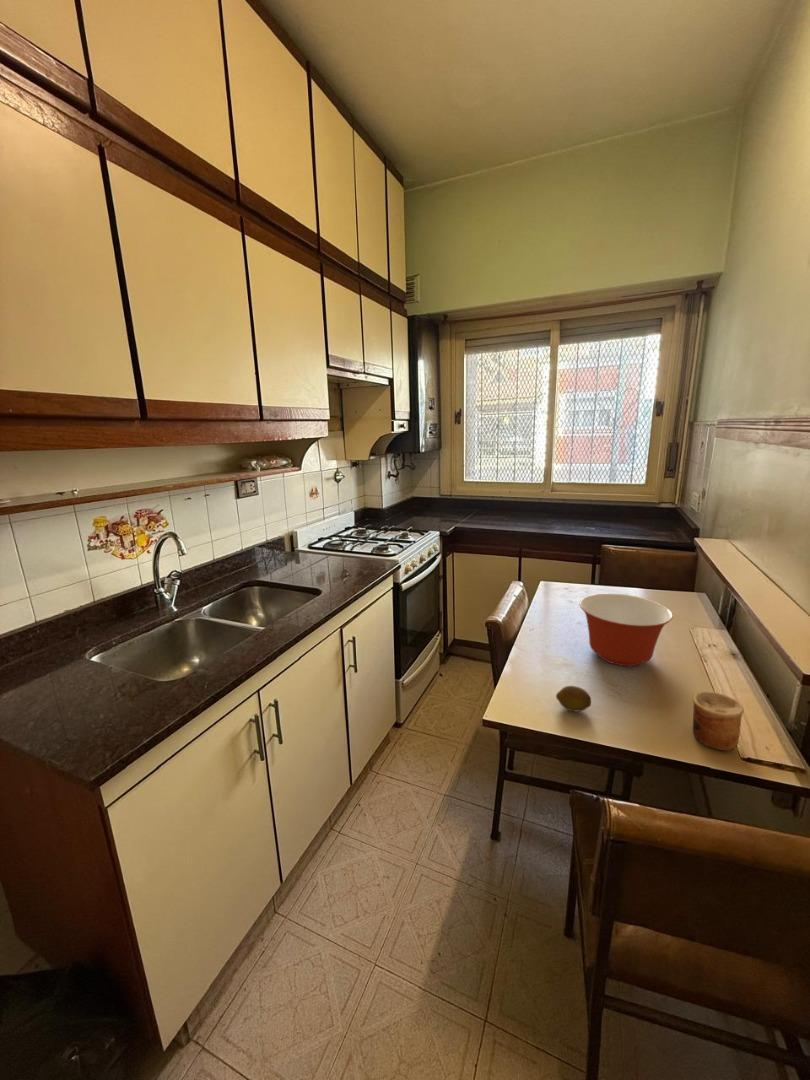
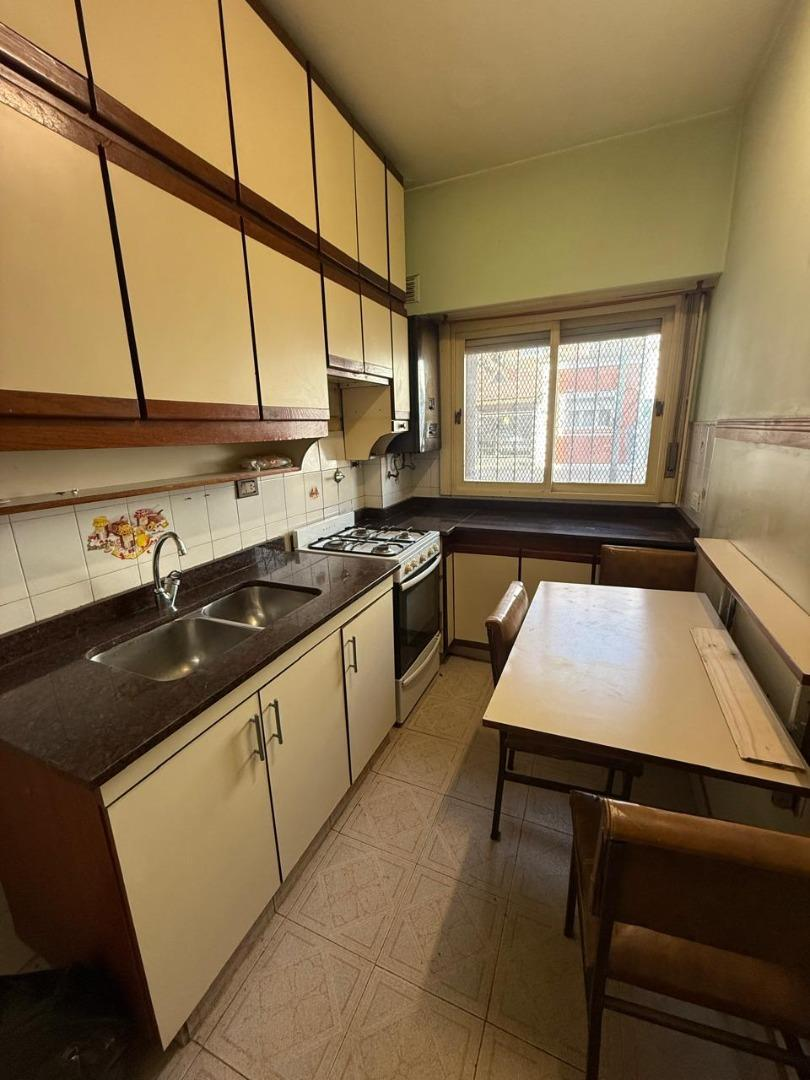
- fruit [555,685,592,713]
- mixing bowl [579,593,674,667]
- cup [692,690,745,752]
